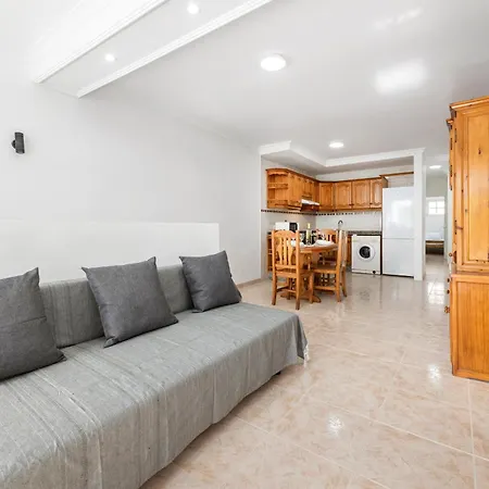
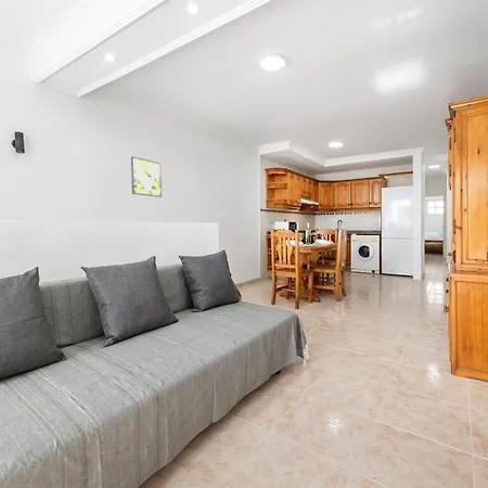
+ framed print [130,155,163,198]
